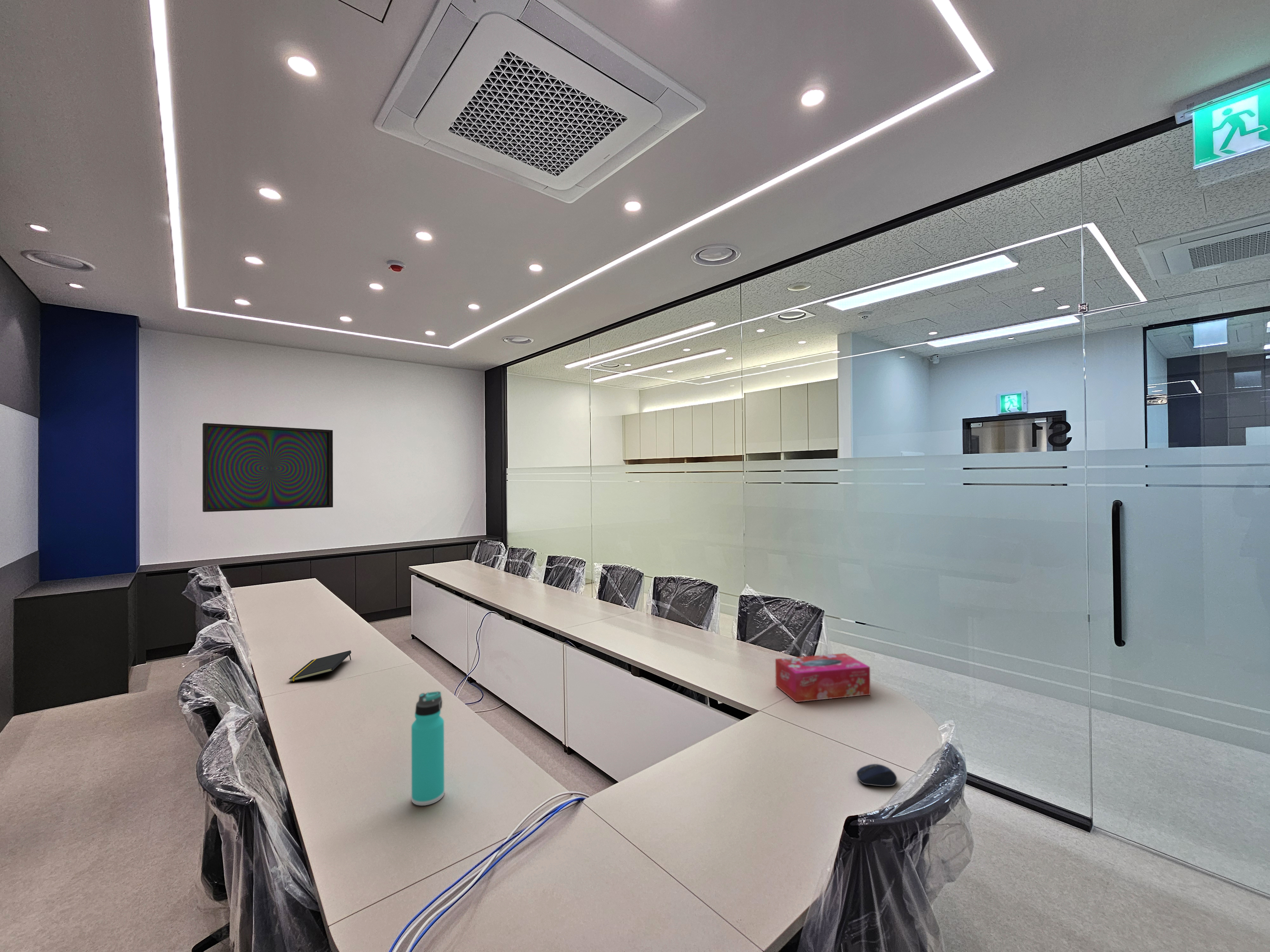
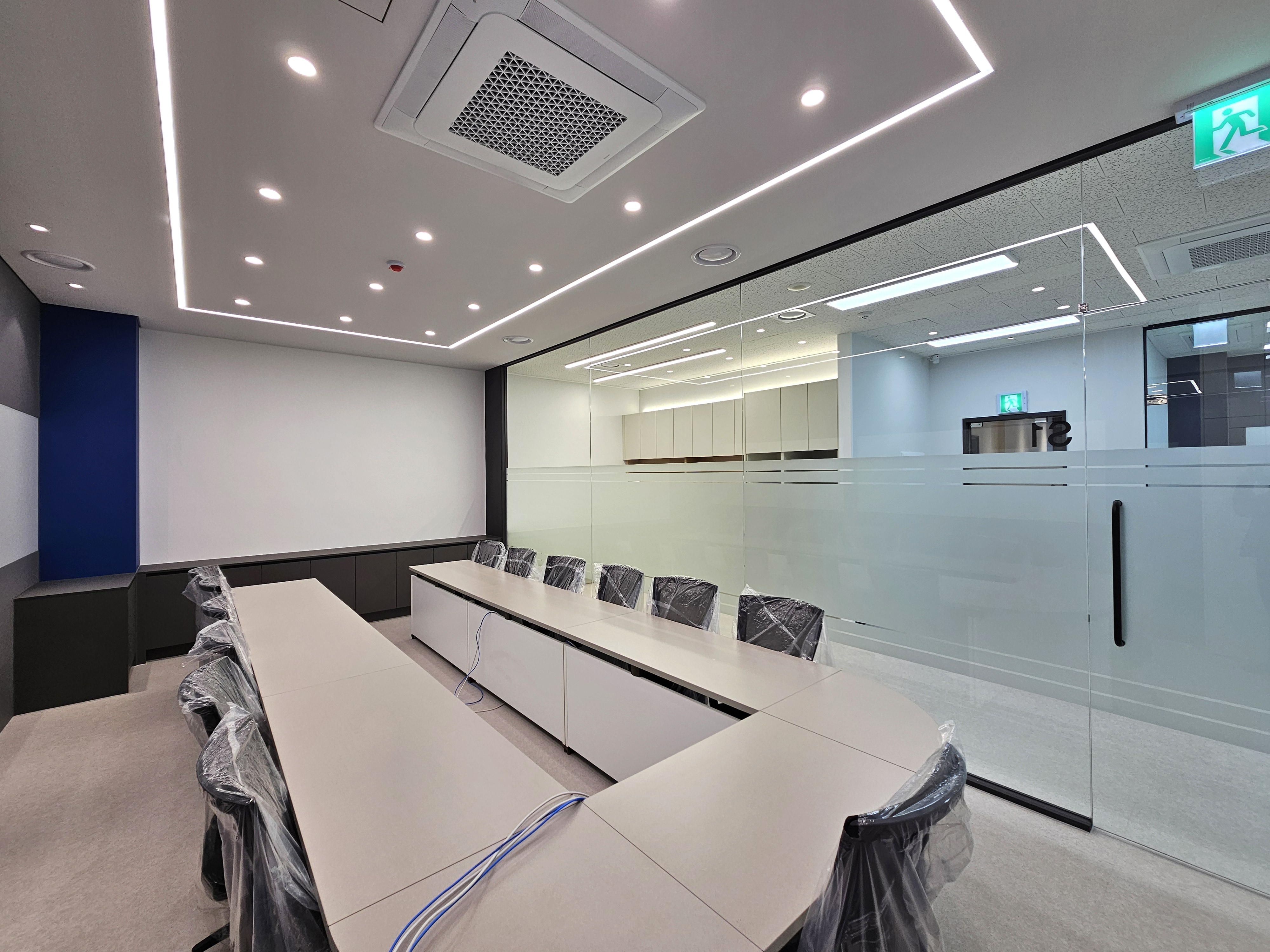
- tissue box [775,653,871,703]
- thermos bottle [411,691,445,806]
- notepad [289,650,351,682]
- television [202,423,333,512]
- computer mouse [856,764,897,787]
